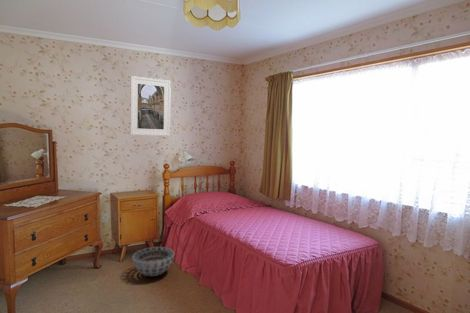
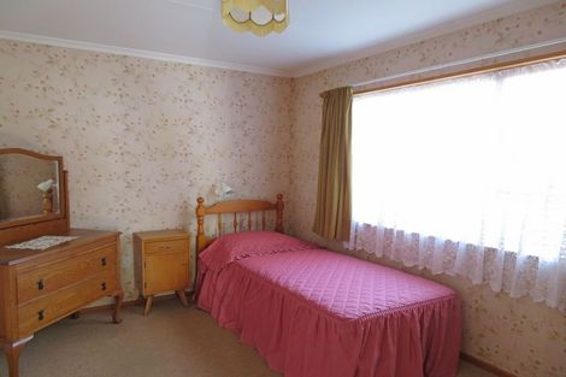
- basket [131,246,175,277]
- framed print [129,75,172,137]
